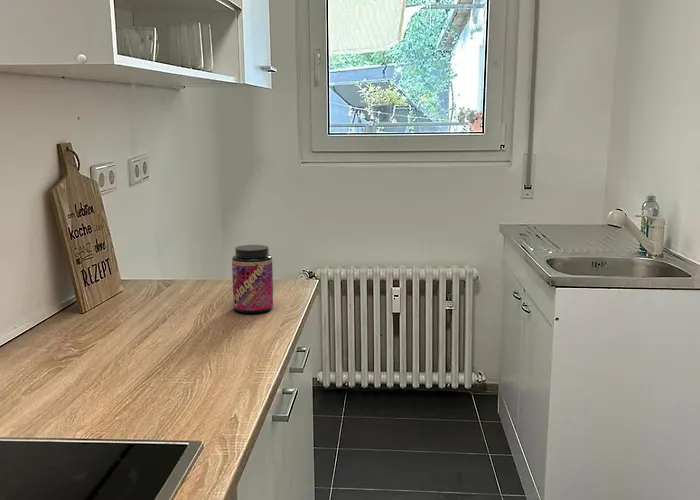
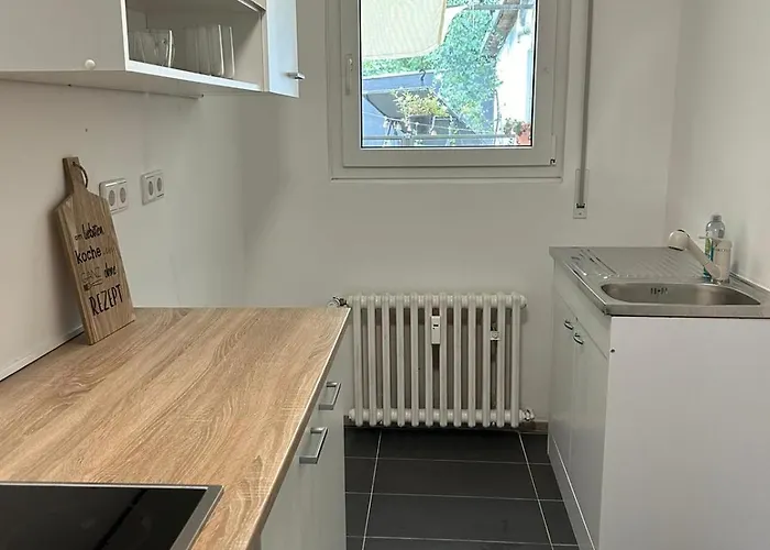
- jar [231,244,274,314]
